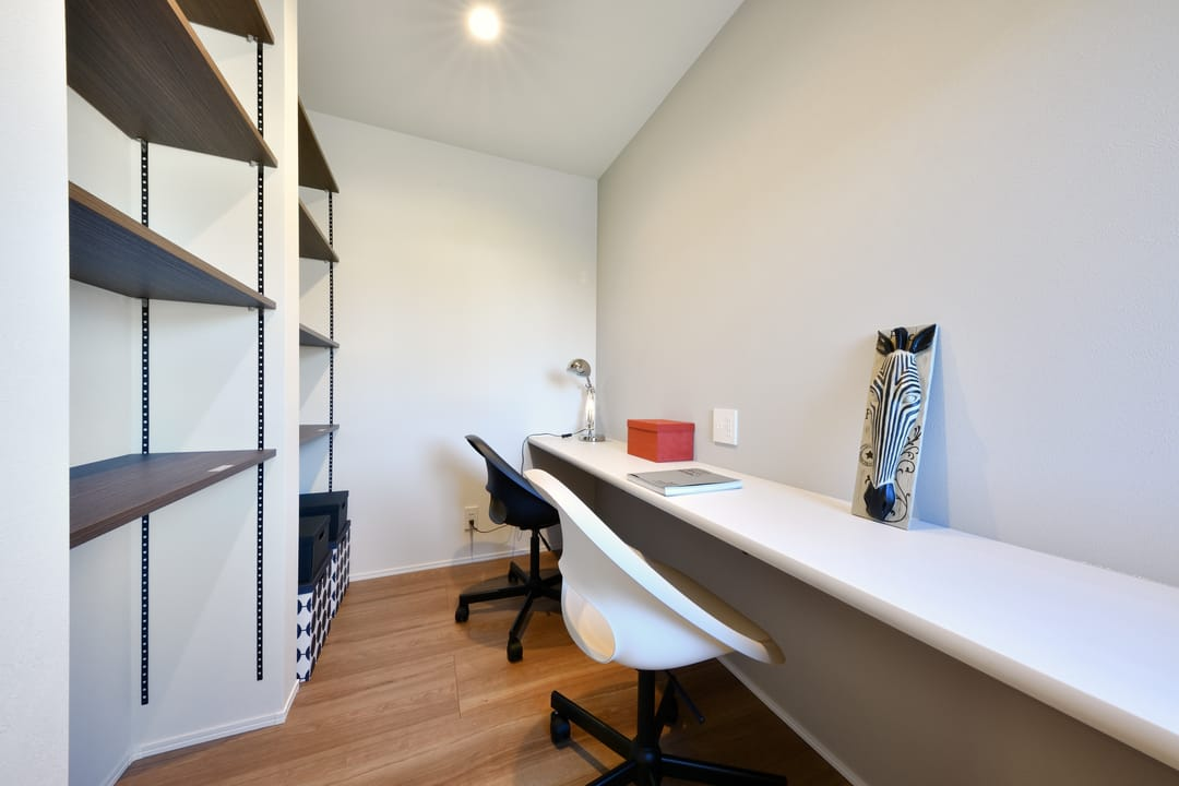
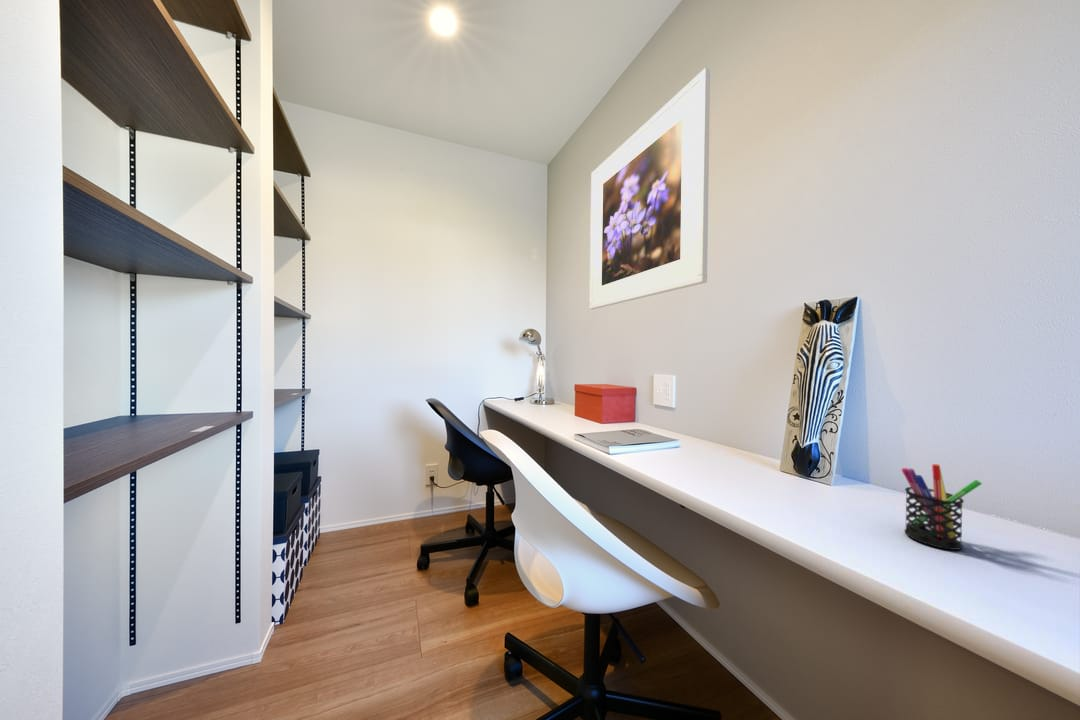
+ pen holder [901,463,983,551]
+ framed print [589,67,711,310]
